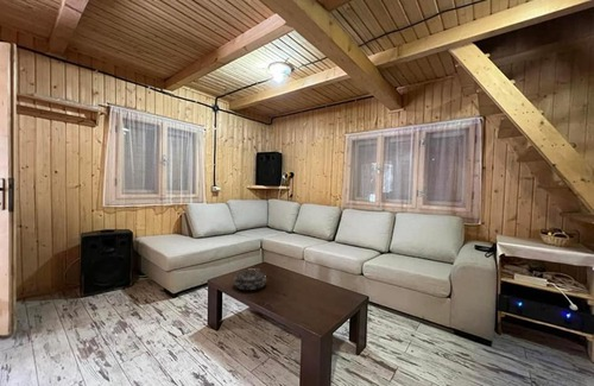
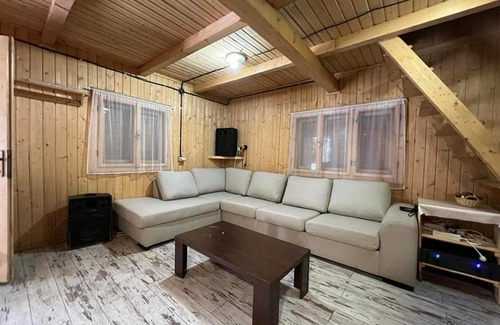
- decorative bowl [233,270,267,291]
